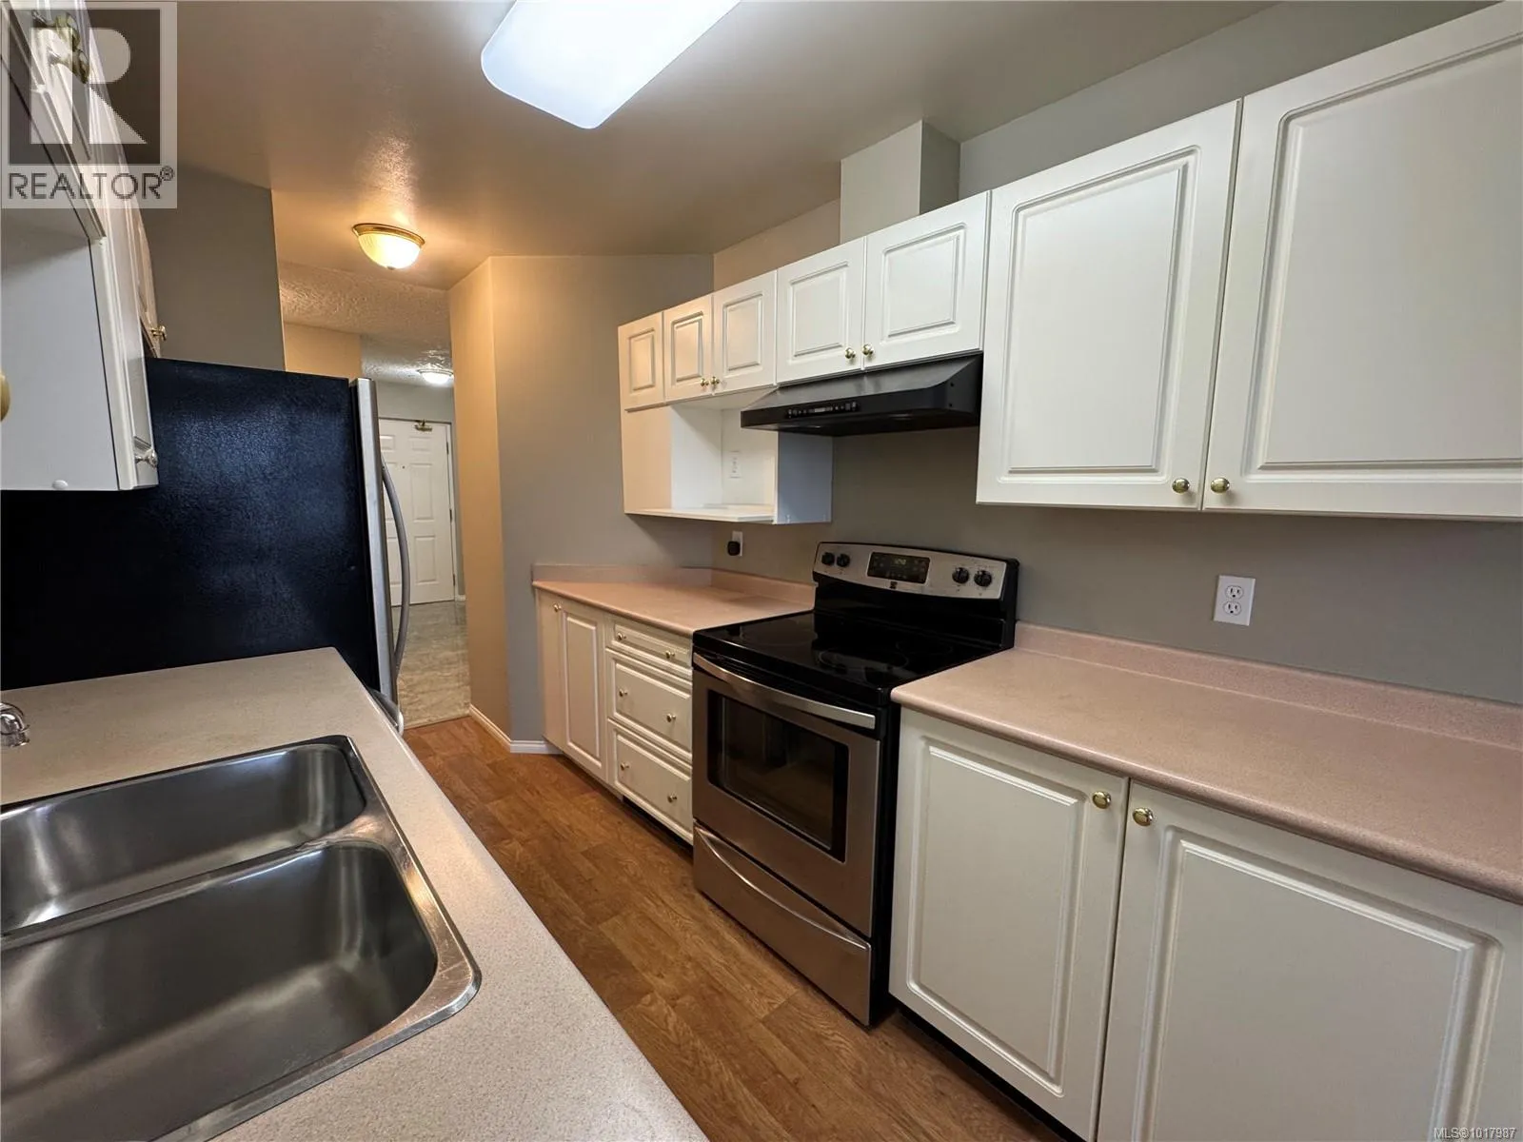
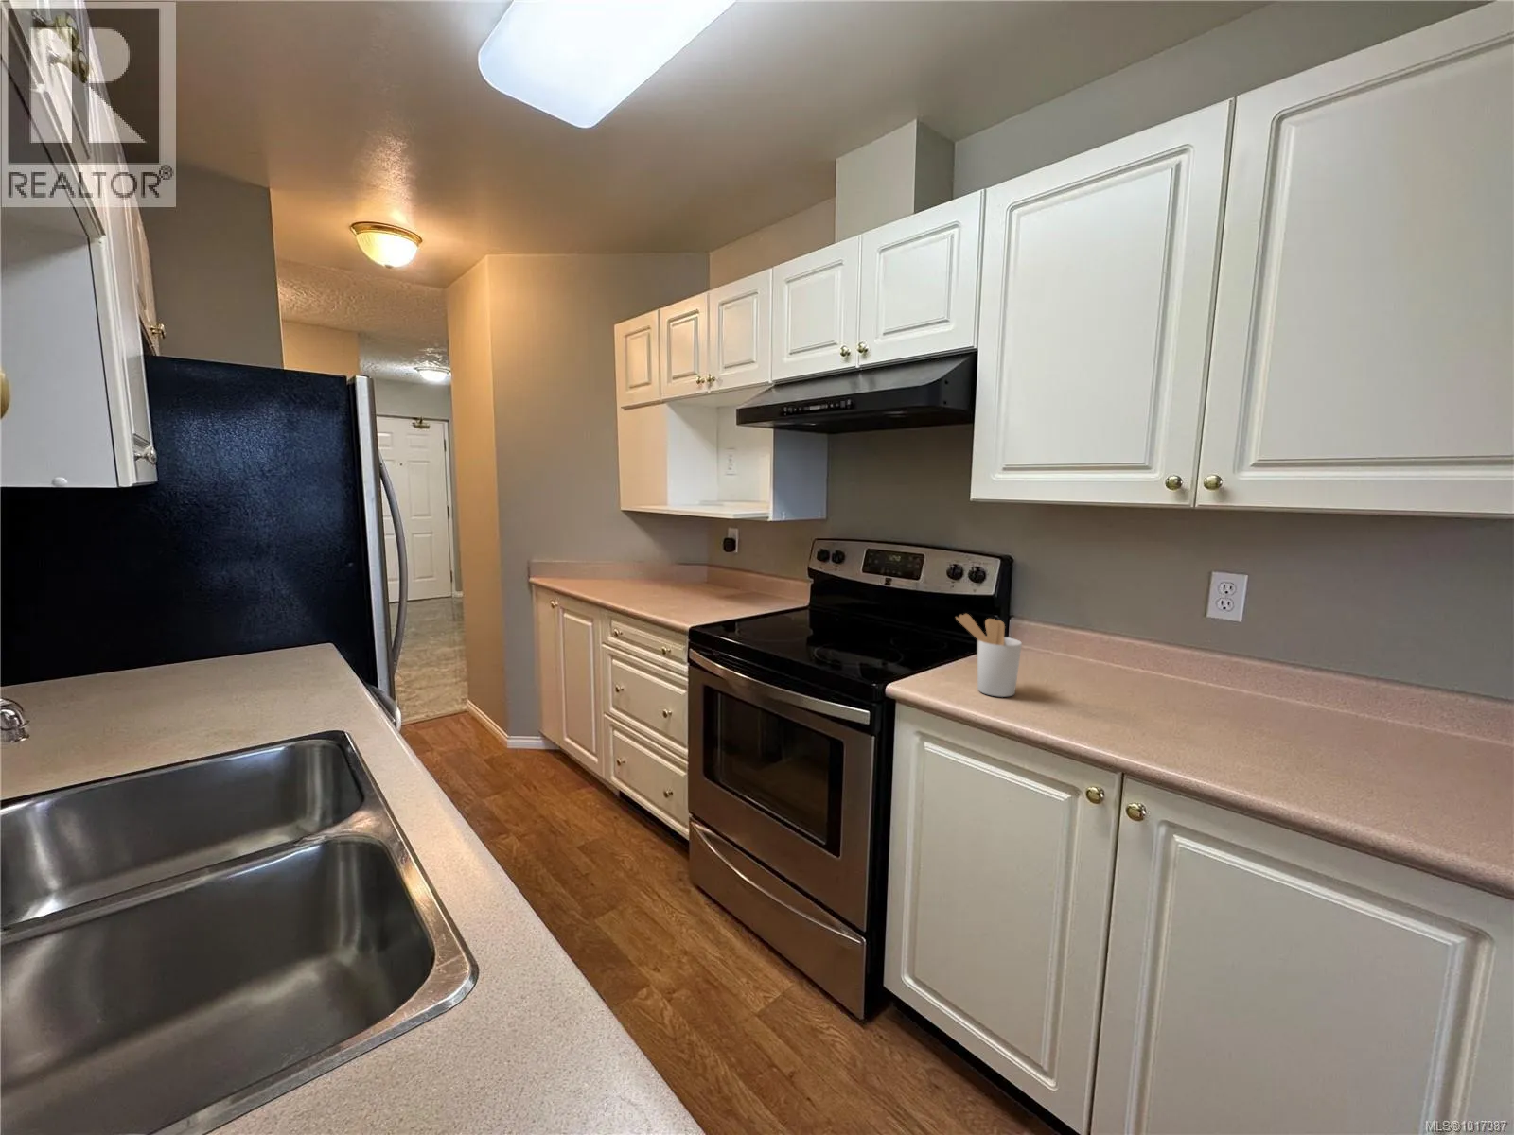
+ utensil holder [955,613,1023,697]
